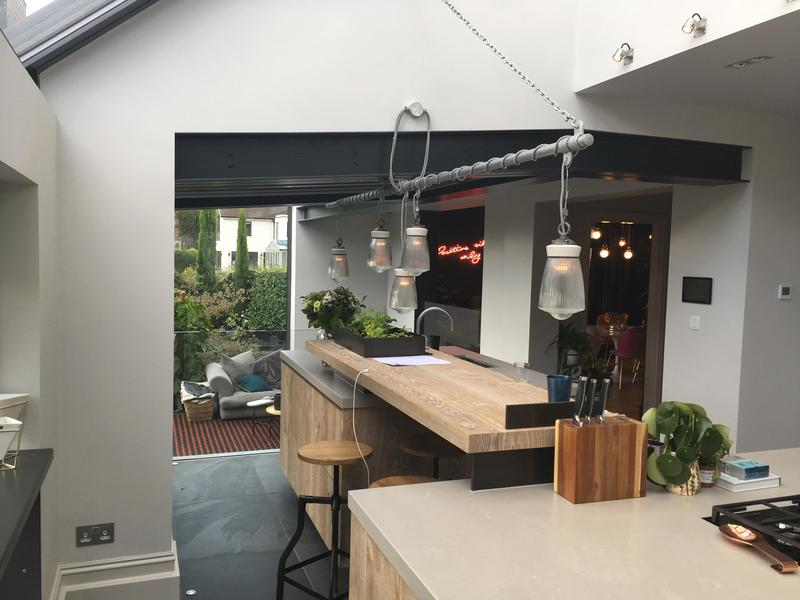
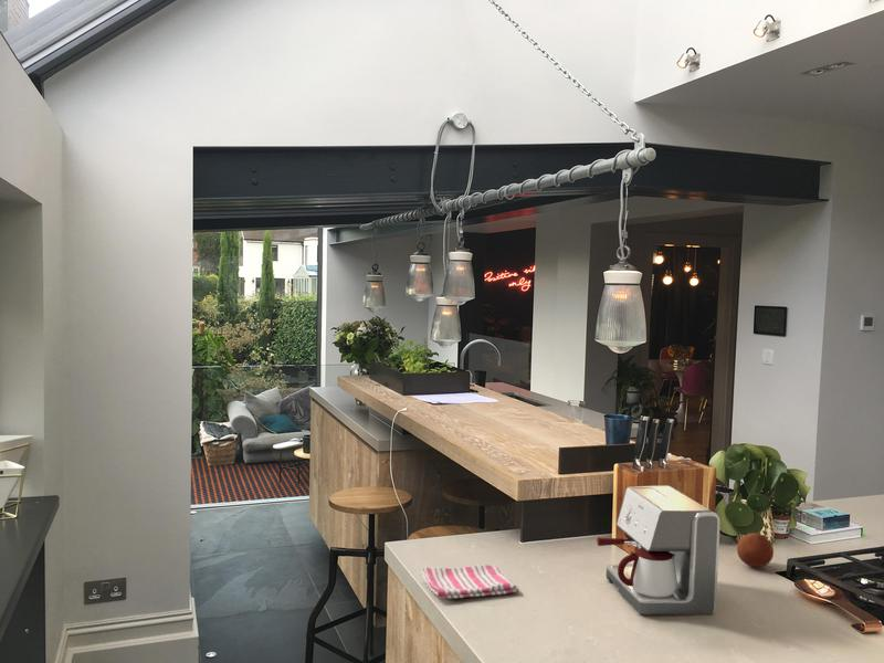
+ fruit [736,532,775,568]
+ dish towel [421,564,519,601]
+ coffee maker [596,485,720,615]
